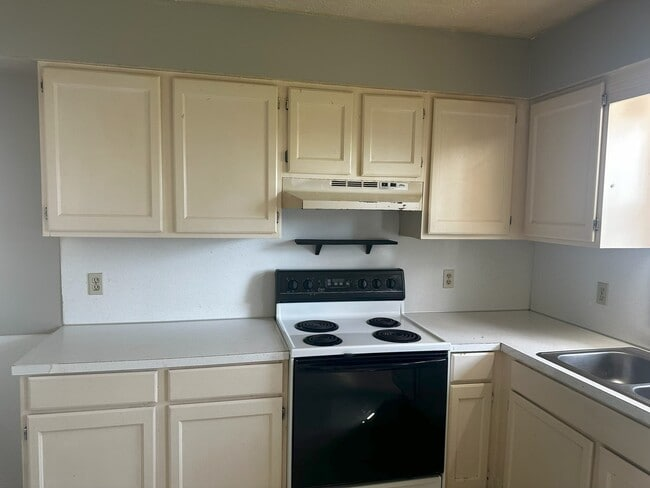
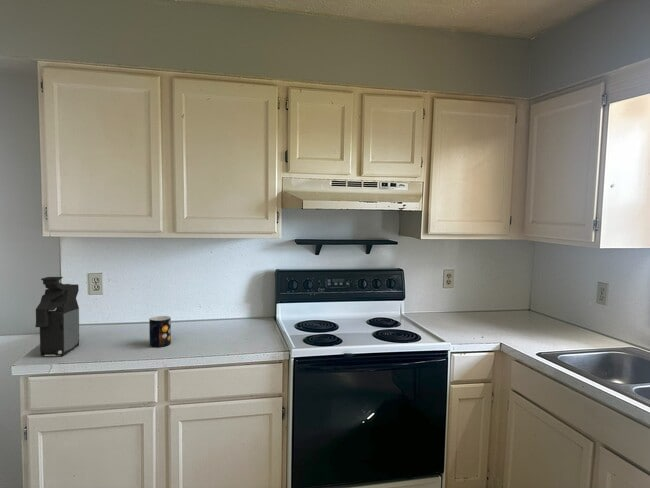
+ coffee maker [34,276,80,357]
+ mug [148,315,172,348]
